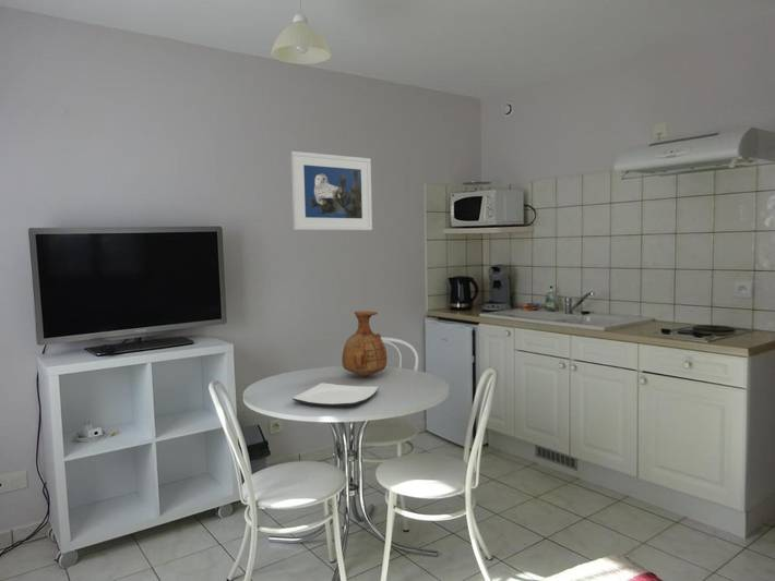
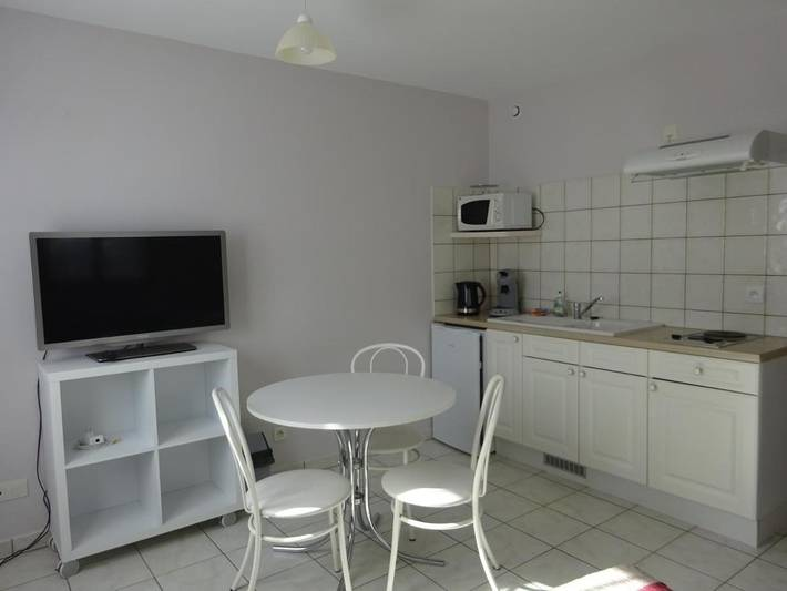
- plate [290,382,380,408]
- vase [341,310,388,378]
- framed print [290,150,373,231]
